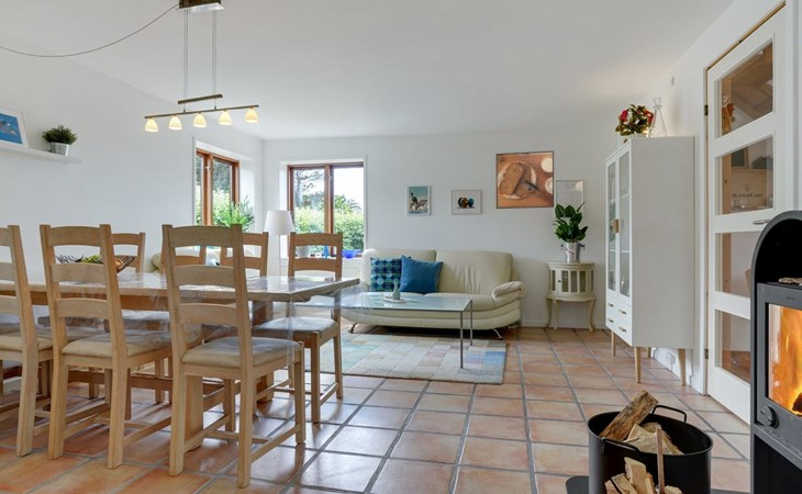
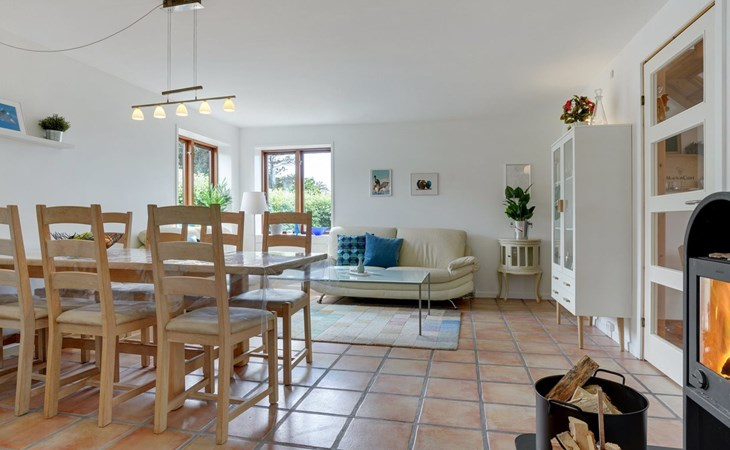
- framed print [494,149,555,210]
